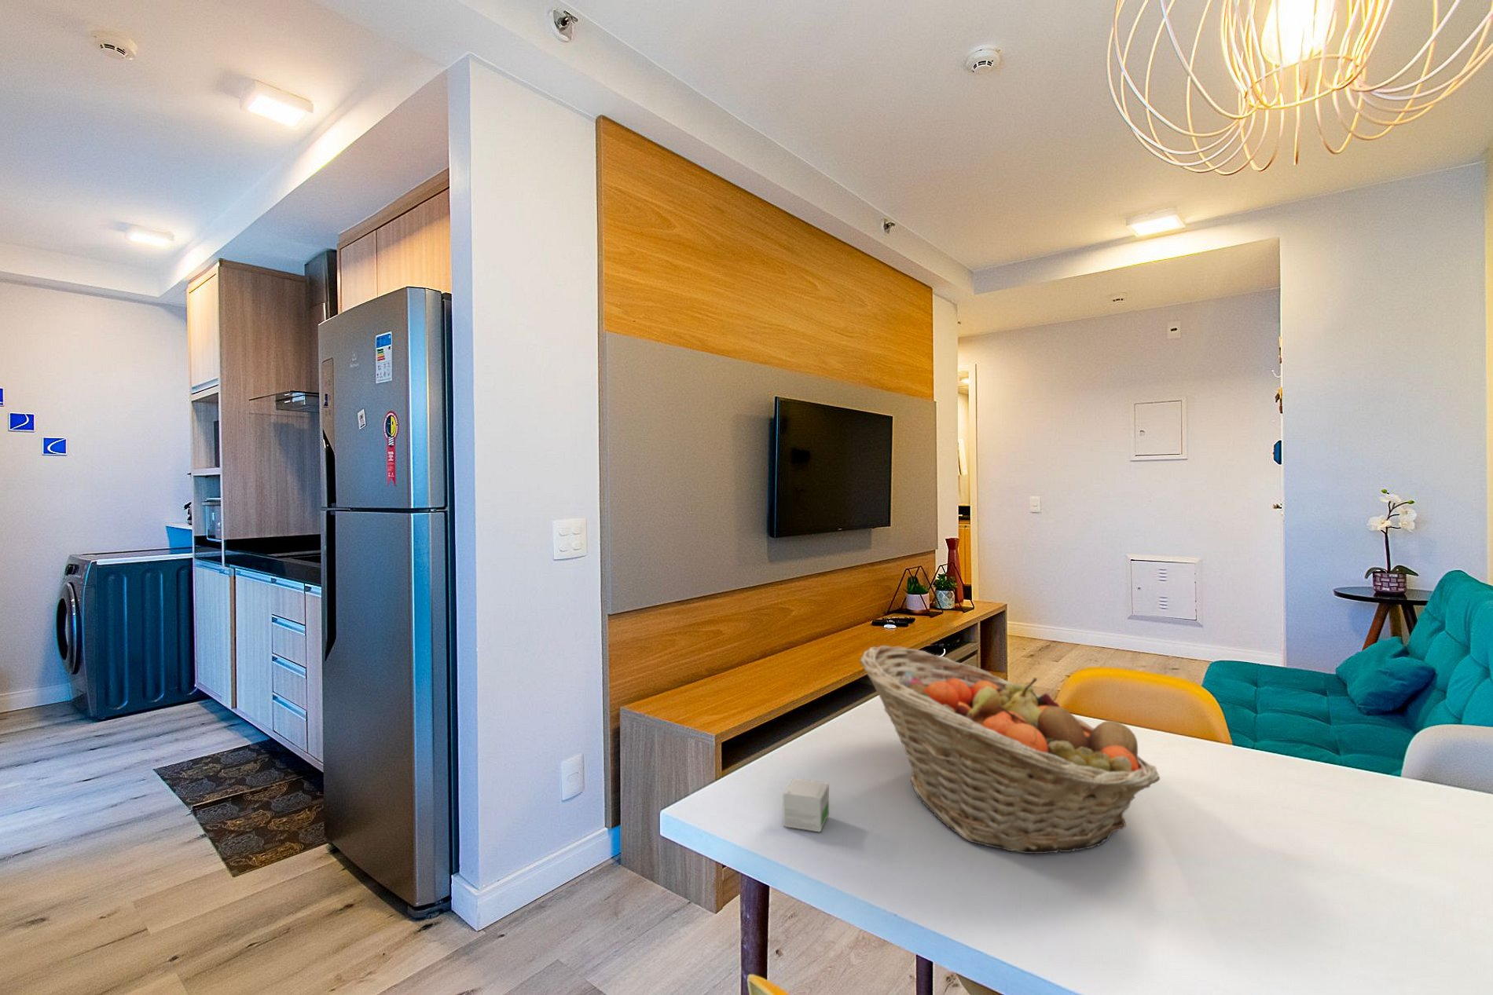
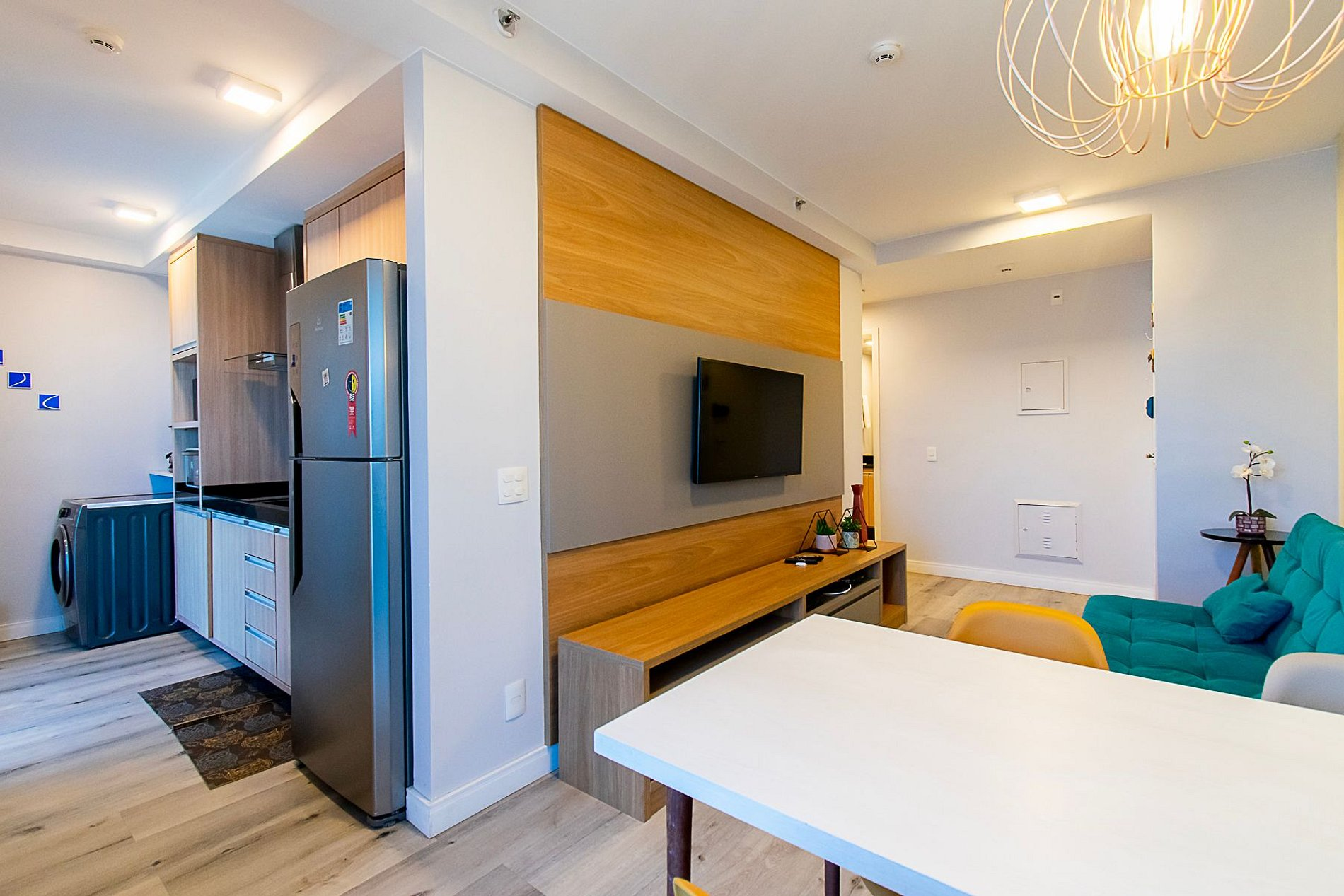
- small box [782,777,830,833]
- fruit basket [859,645,1161,854]
